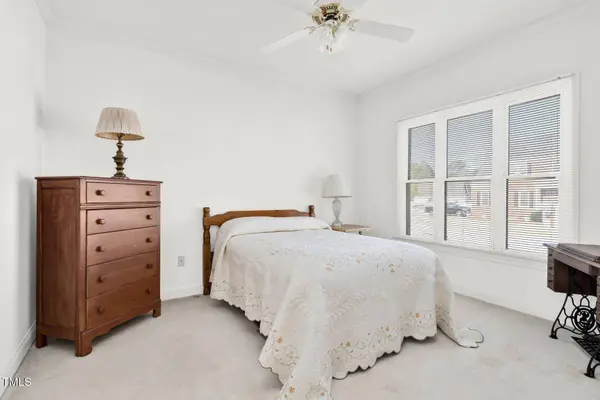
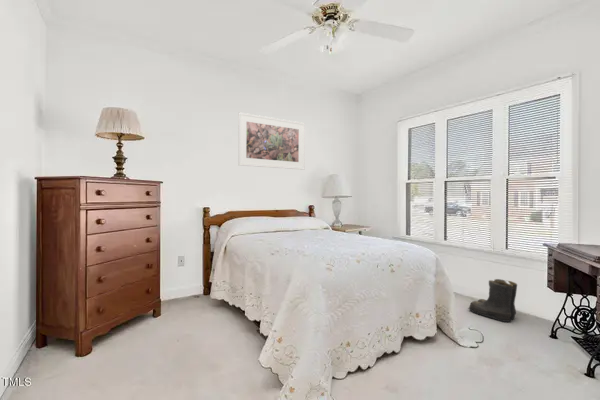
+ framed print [237,112,306,171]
+ boots [467,278,518,323]
